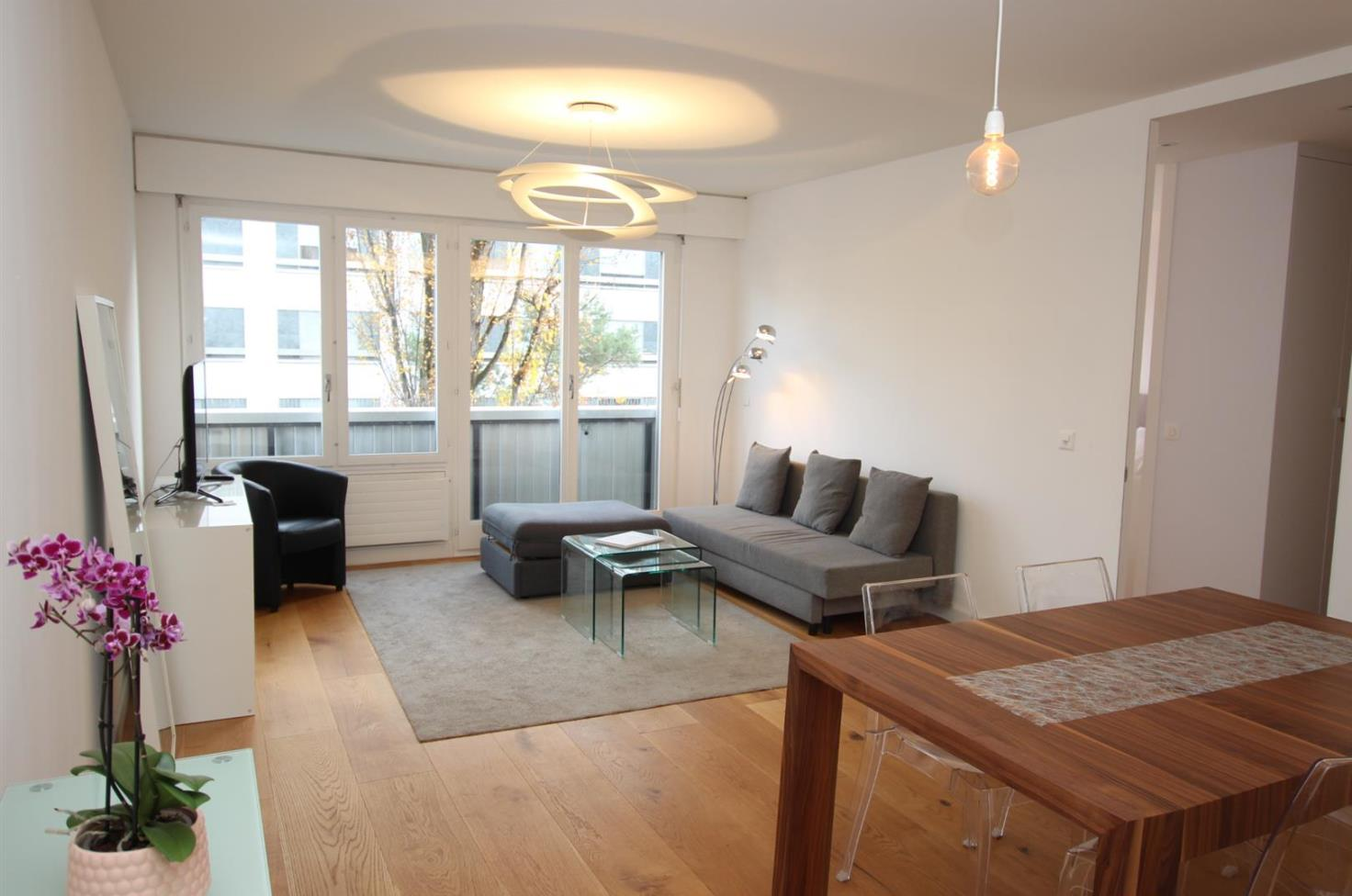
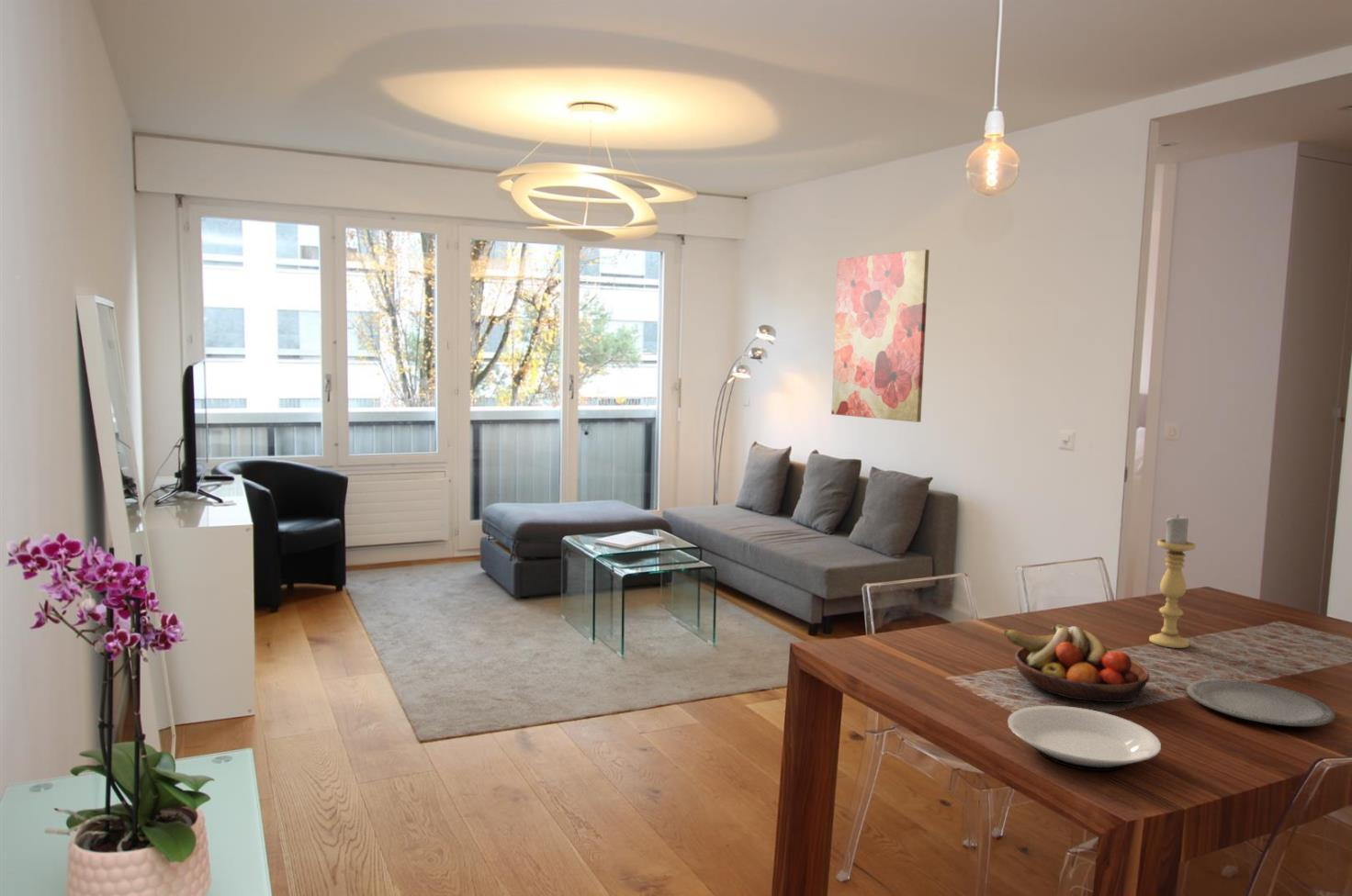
+ plate [1007,705,1162,772]
+ wall art [830,249,930,423]
+ fruit bowl [1003,623,1150,703]
+ candle holder [1148,513,1197,649]
+ plate [1186,678,1336,727]
